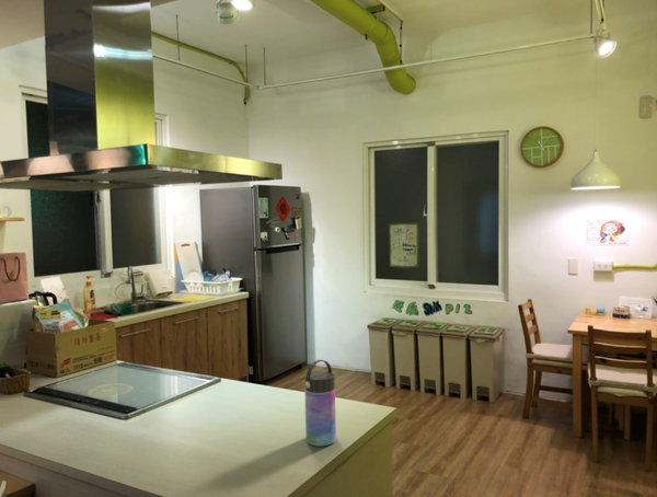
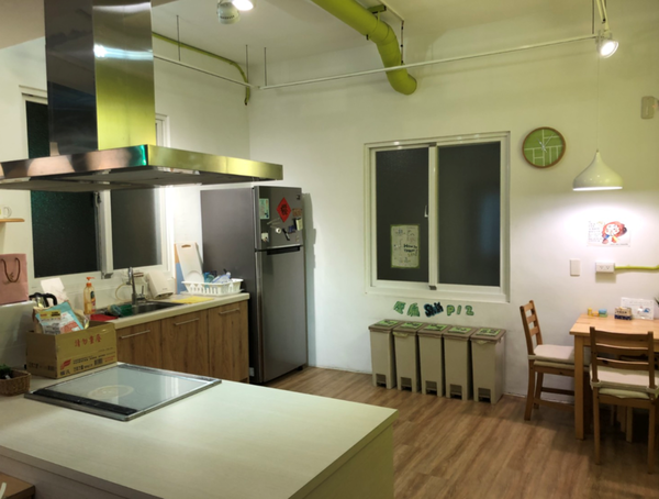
- water bottle [303,359,337,447]
